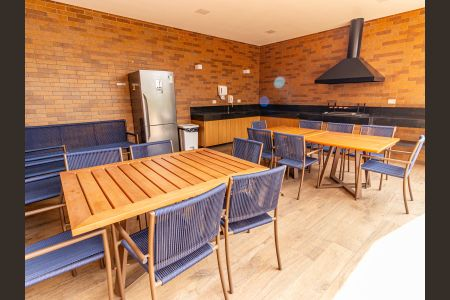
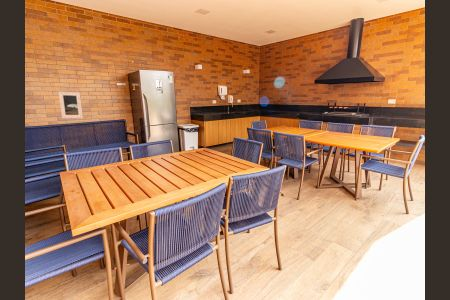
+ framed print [57,91,84,119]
